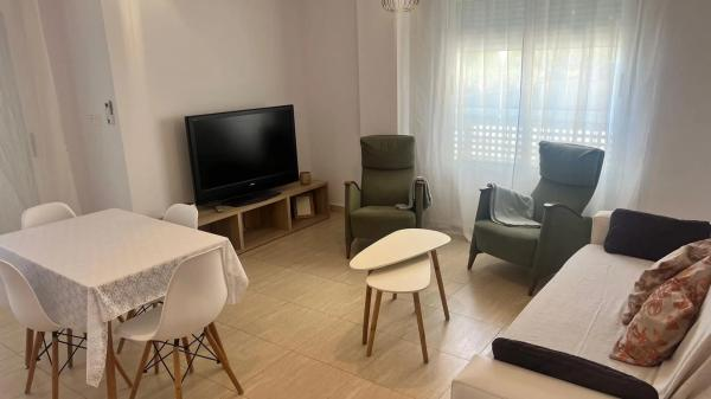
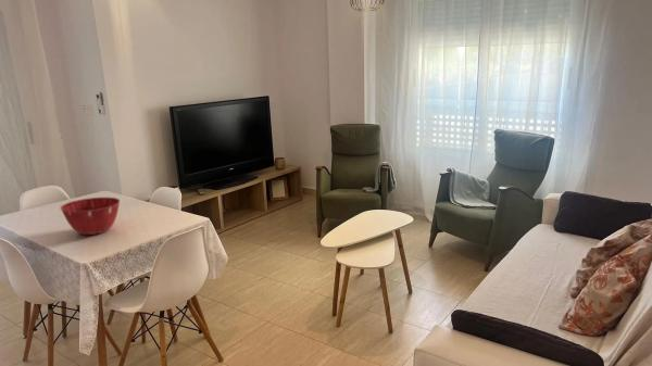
+ mixing bowl [59,197,121,236]
